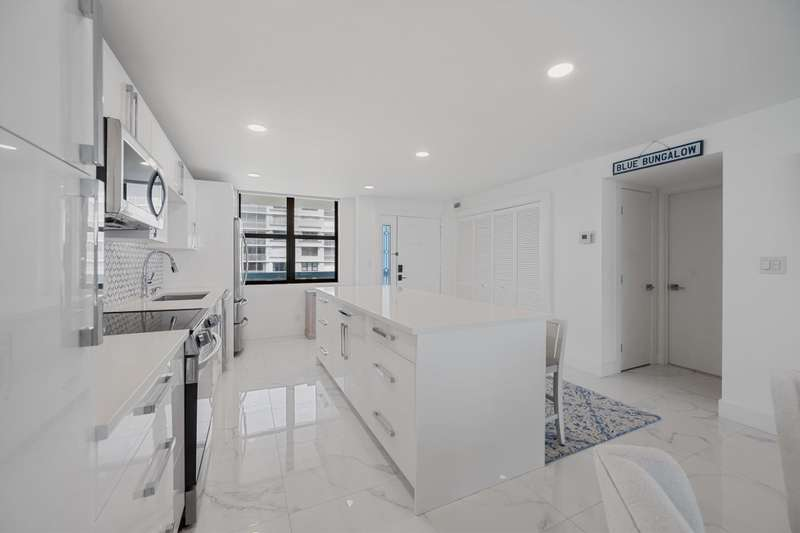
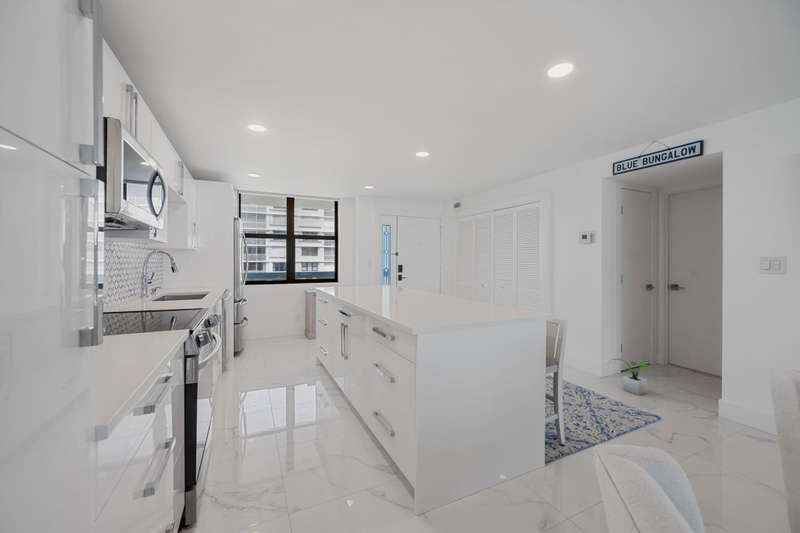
+ potted plant [609,358,655,396]
